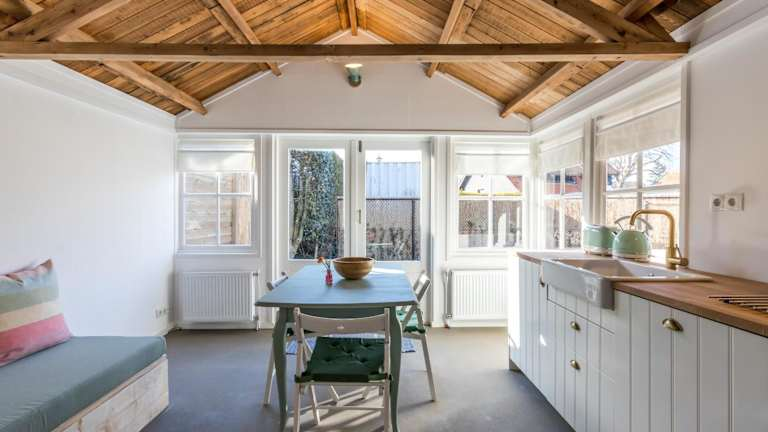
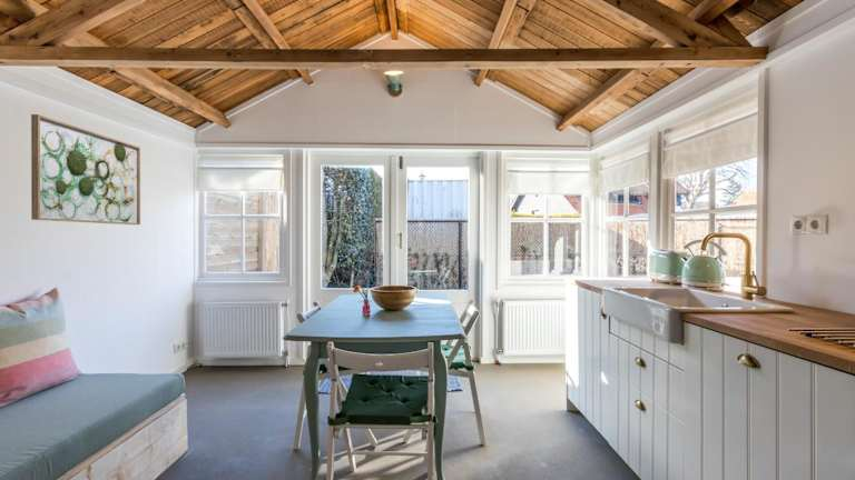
+ wall art [30,113,141,226]
